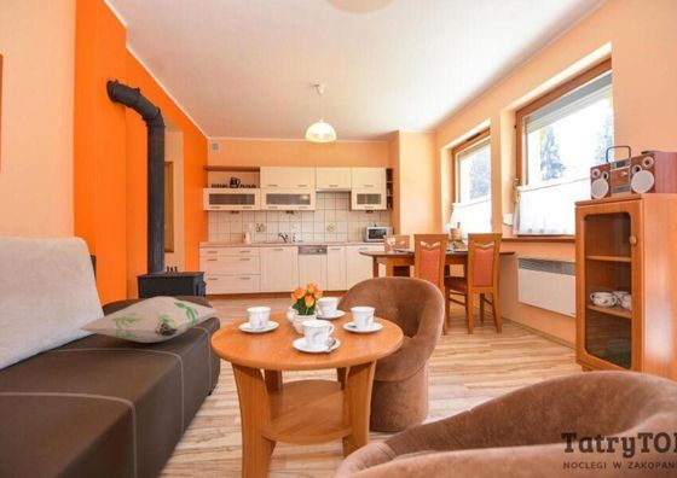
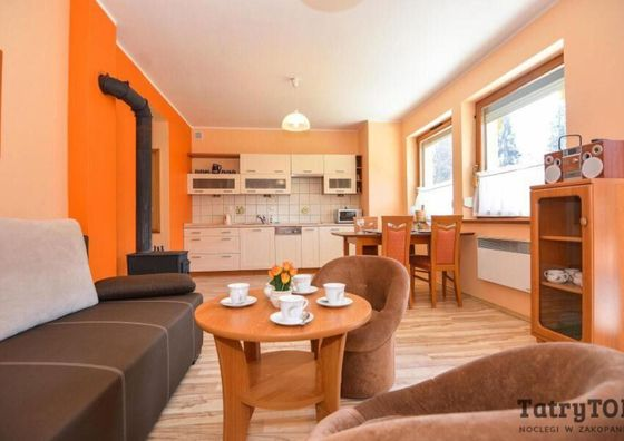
- decorative pillow [76,296,219,344]
